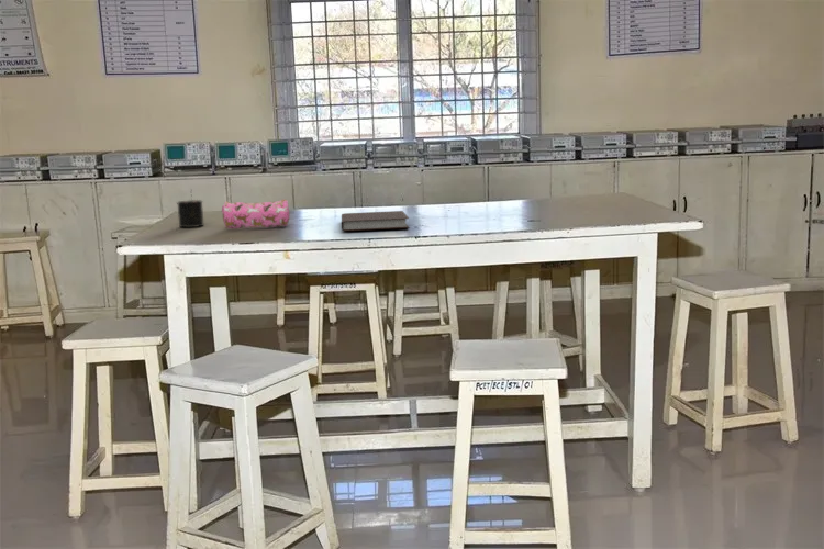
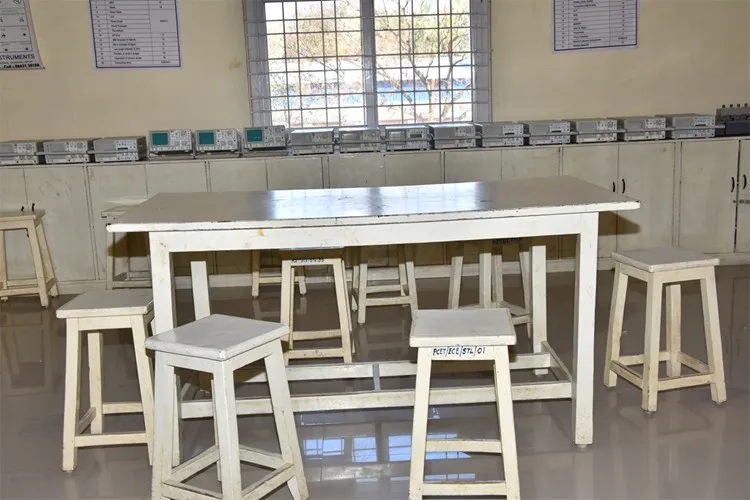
- candle [176,188,205,228]
- pencil case [221,199,290,229]
- notebook [341,210,411,232]
